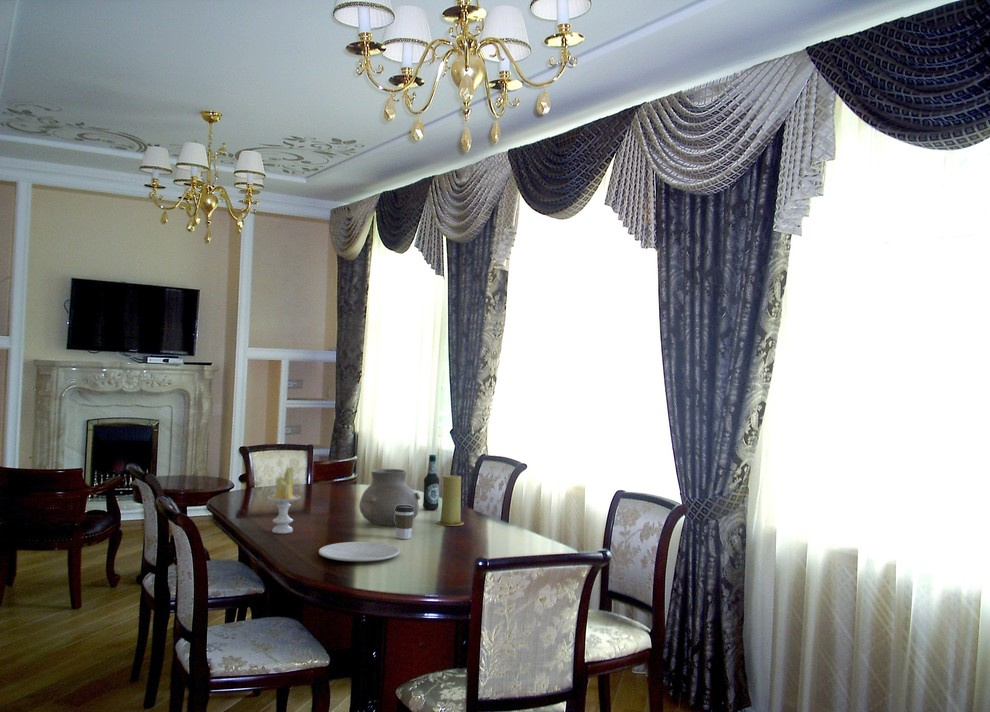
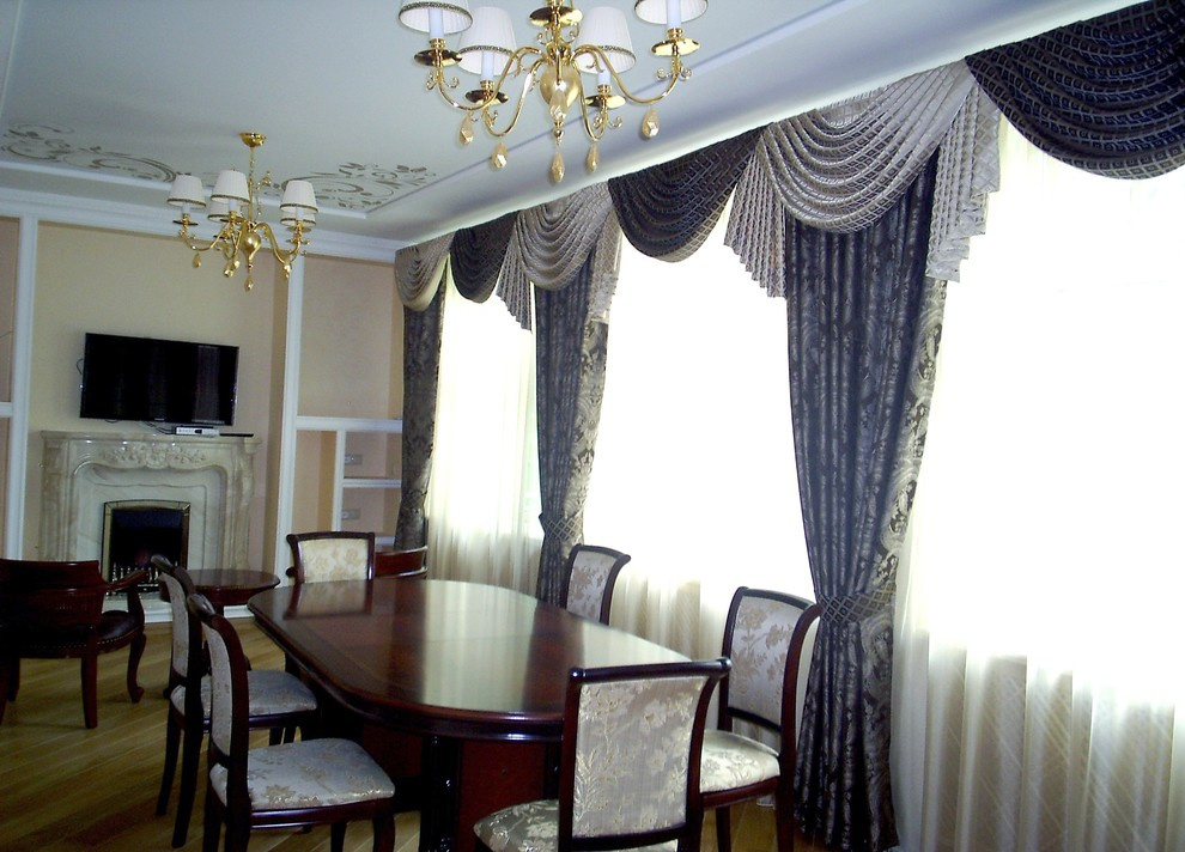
- candle [436,475,465,527]
- plate [318,541,401,562]
- candle [266,466,302,534]
- coffee cup [395,505,414,540]
- bottle [422,454,440,511]
- vase [358,468,421,527]
